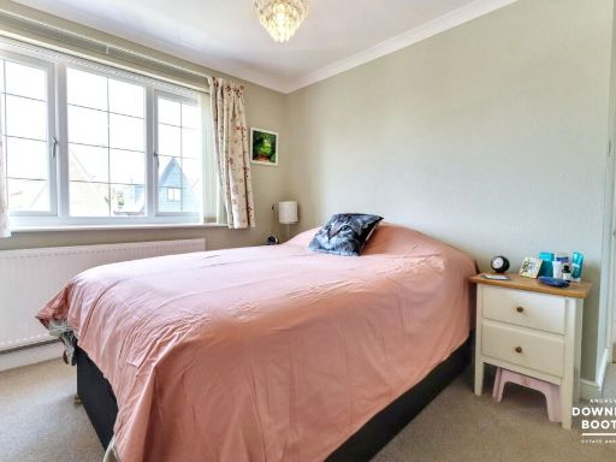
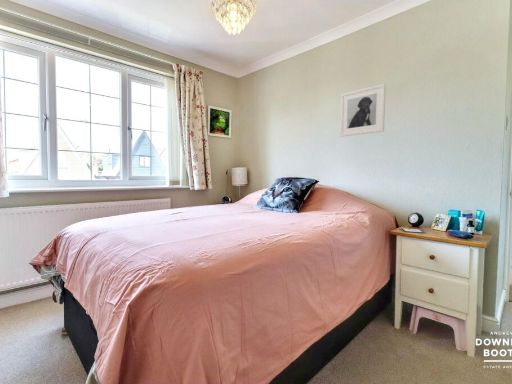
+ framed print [339,83,387,138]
